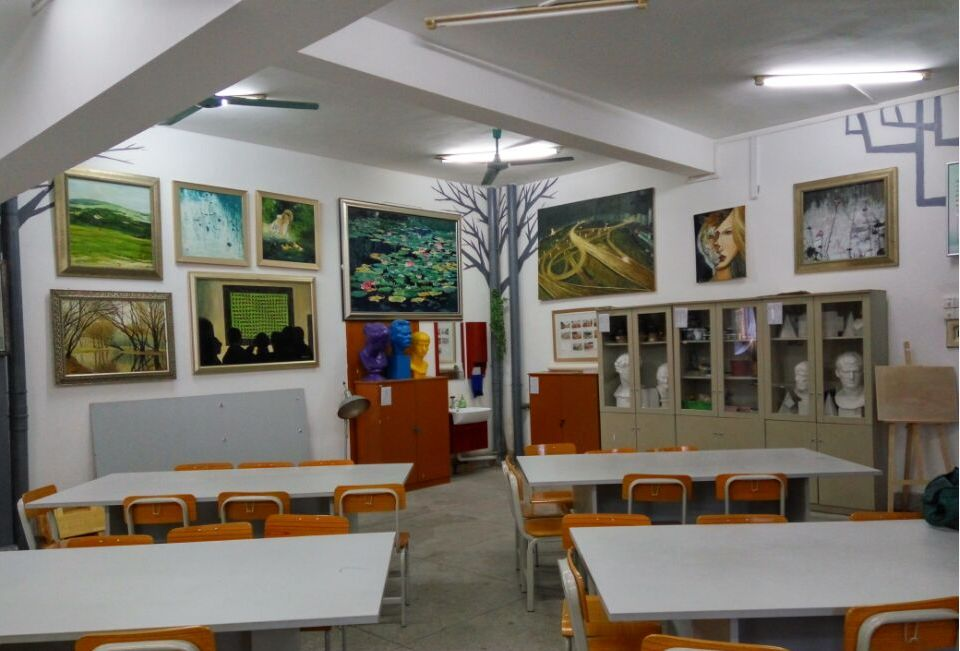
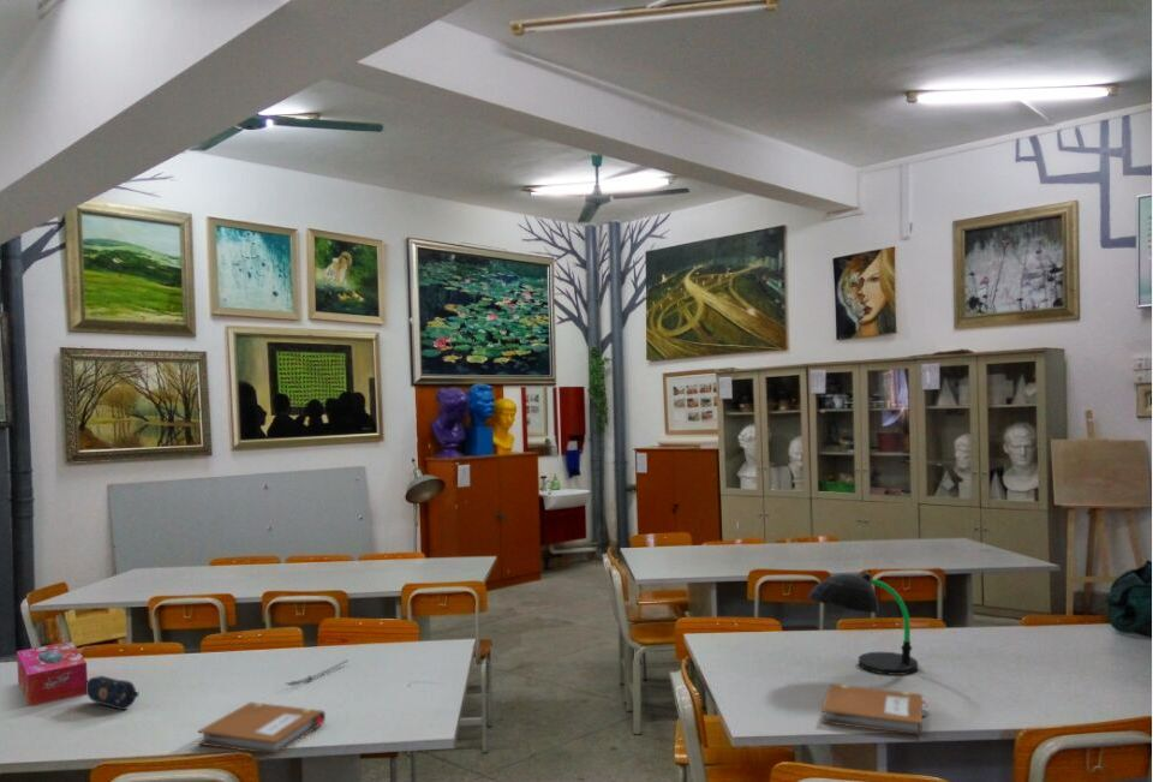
+ tissue box [16,640,89,708]
+ notebook [197,702,327,756]
+ notebook [820,682,928,736]
+ pencil case [86,675,139,711]
+ desk lamp [806,569,919,676]
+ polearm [285,658,350,687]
